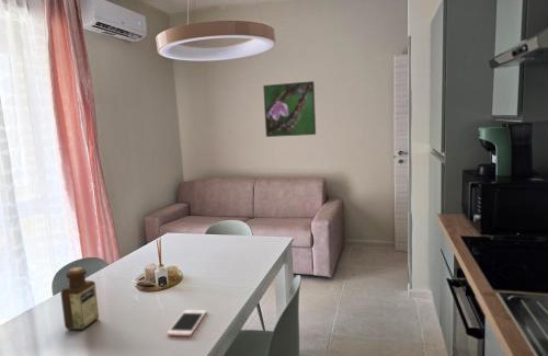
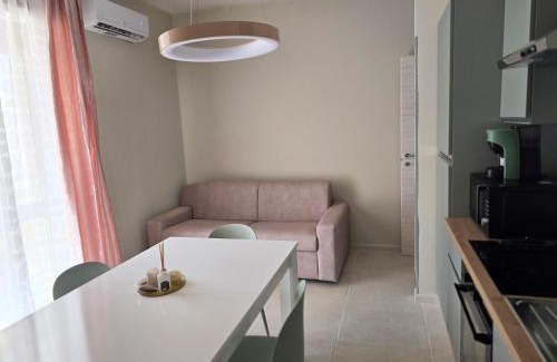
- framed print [262,80,317,138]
- bottle [59,266,100,331]
- cell phone [167,309,207,337]
